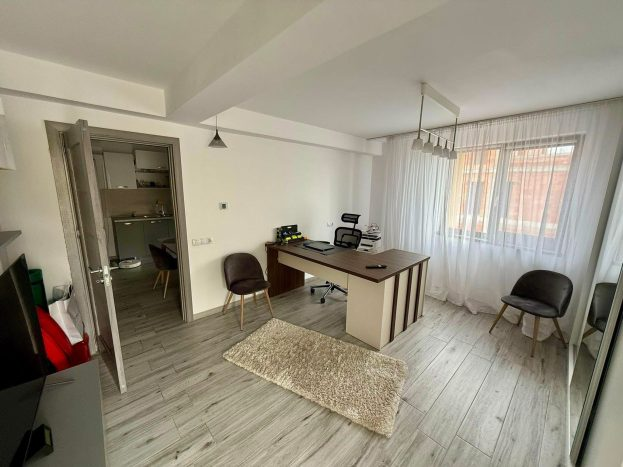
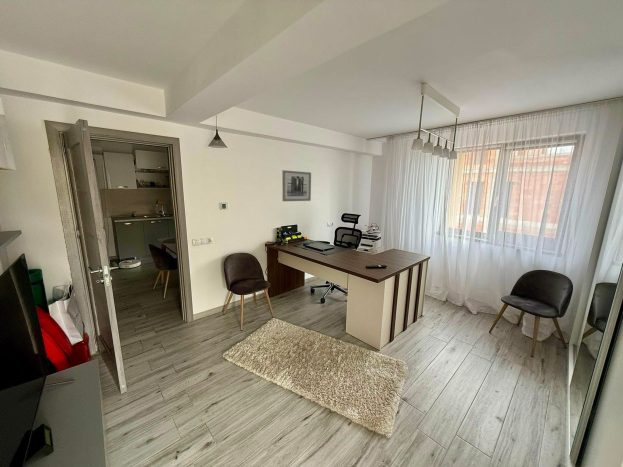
+ wall art [281,169,312,202]
